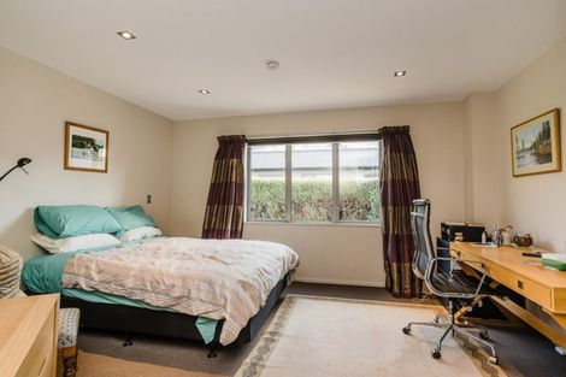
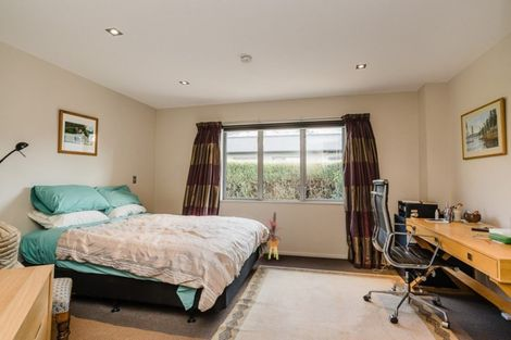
+ house plant [263,211,284,261]
